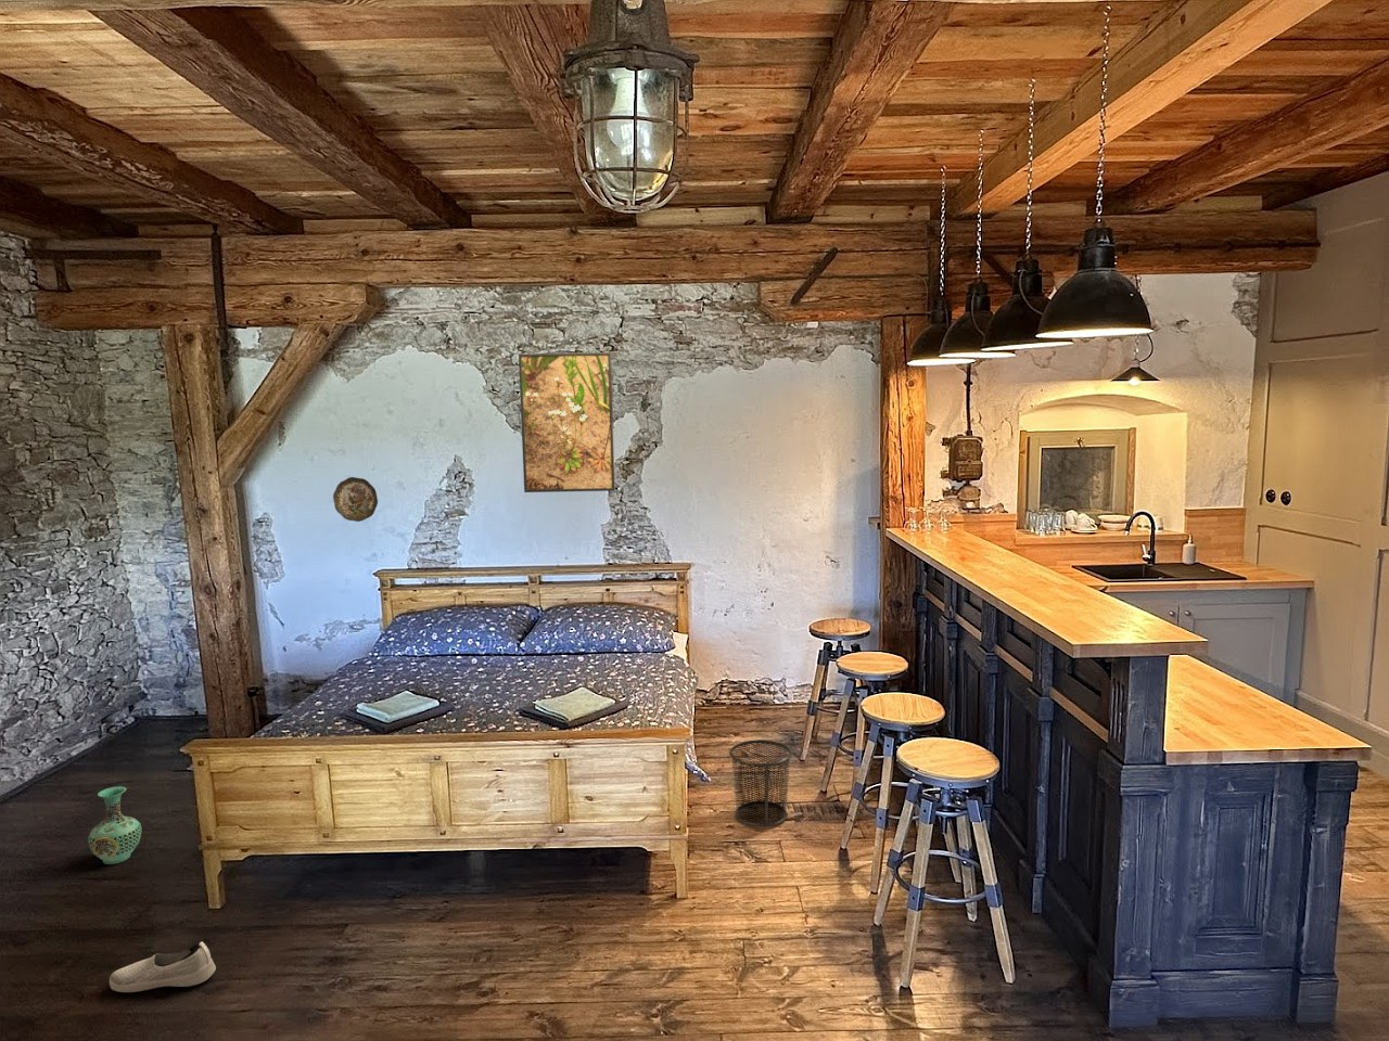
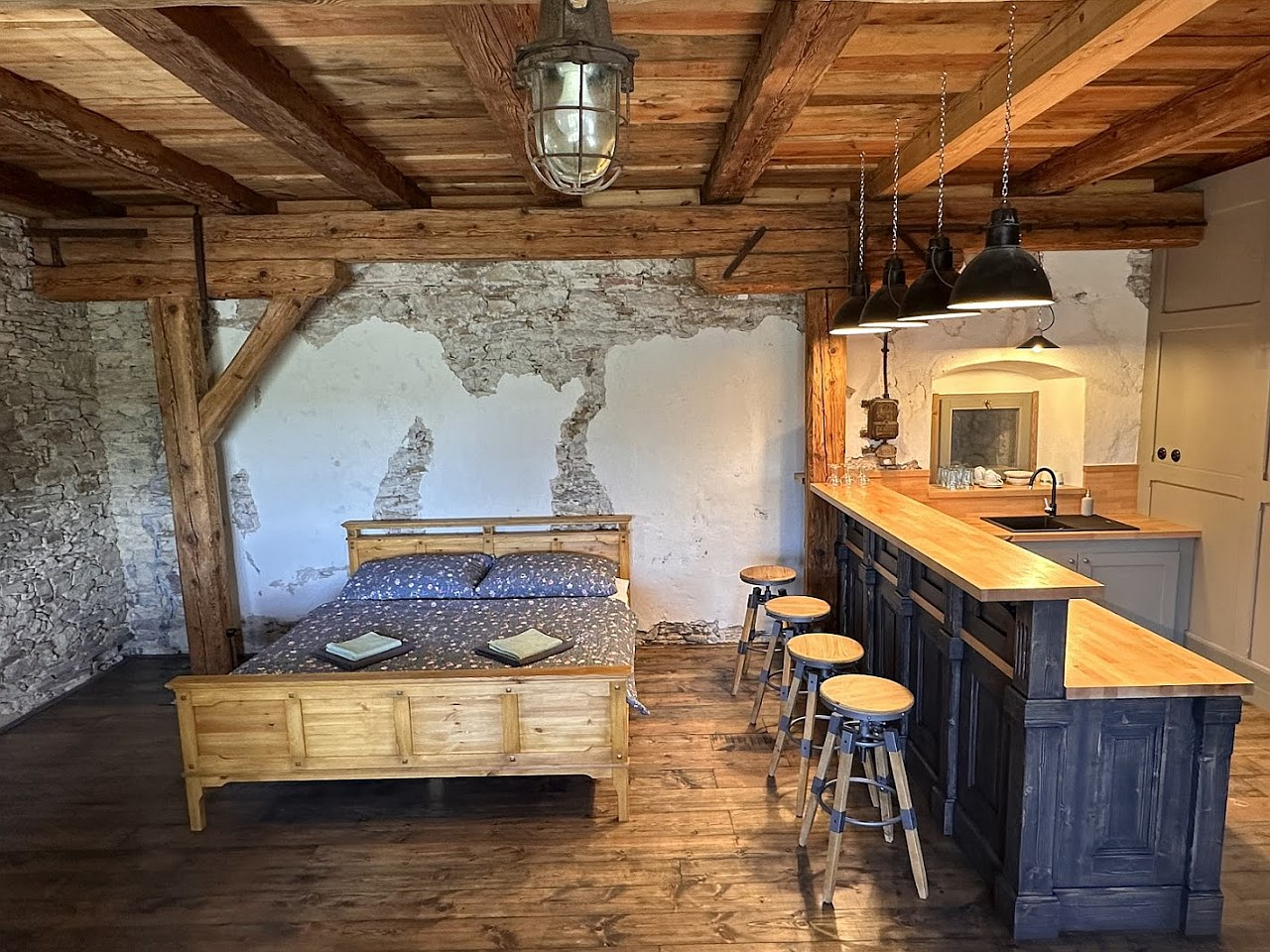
- shoe [108,941,217,993]
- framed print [517,351,617,493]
- vase [86,785,143,865]
- decorative plate [332,476,378,523]
- waste bin [728,738,793,829]
